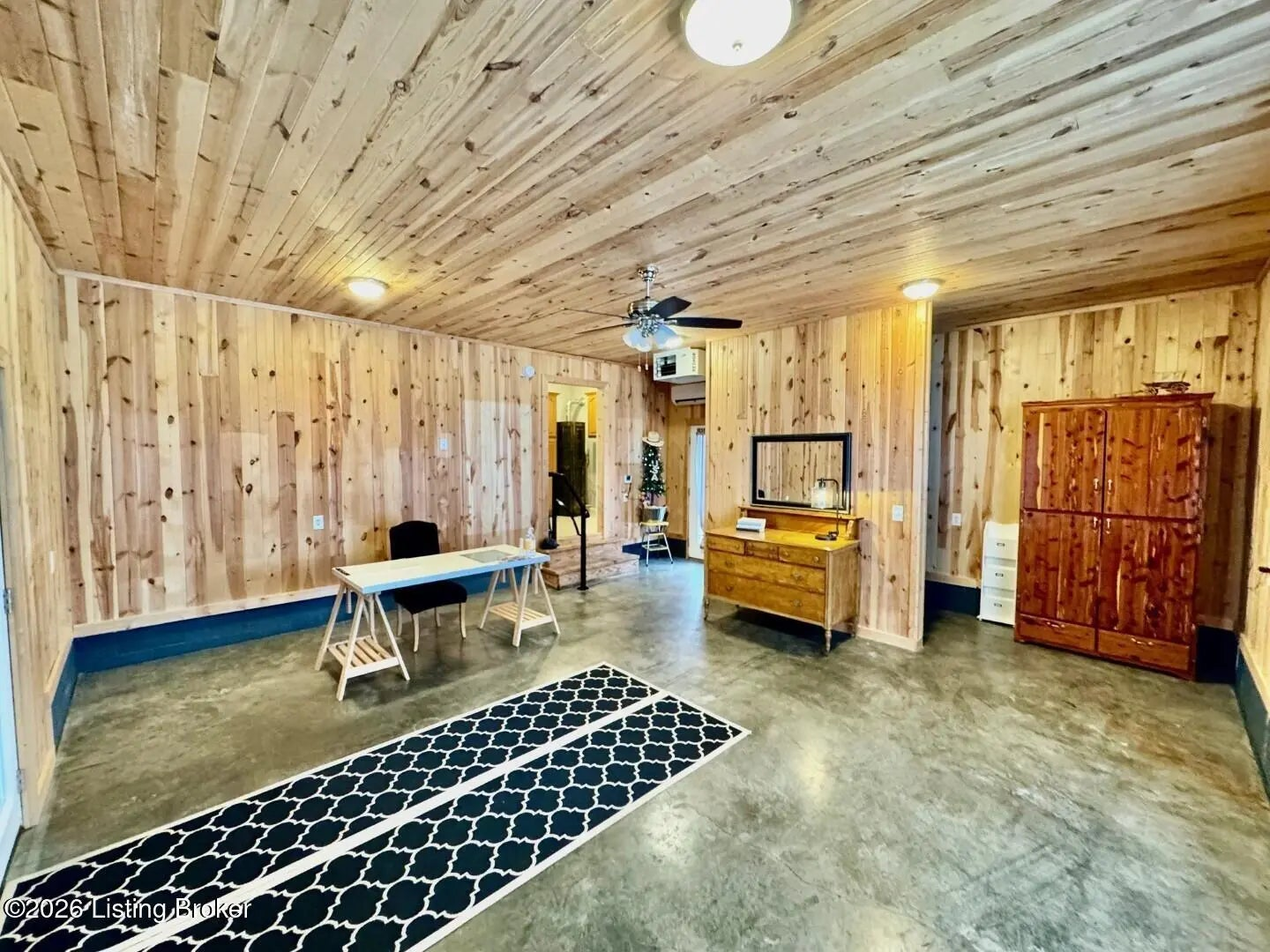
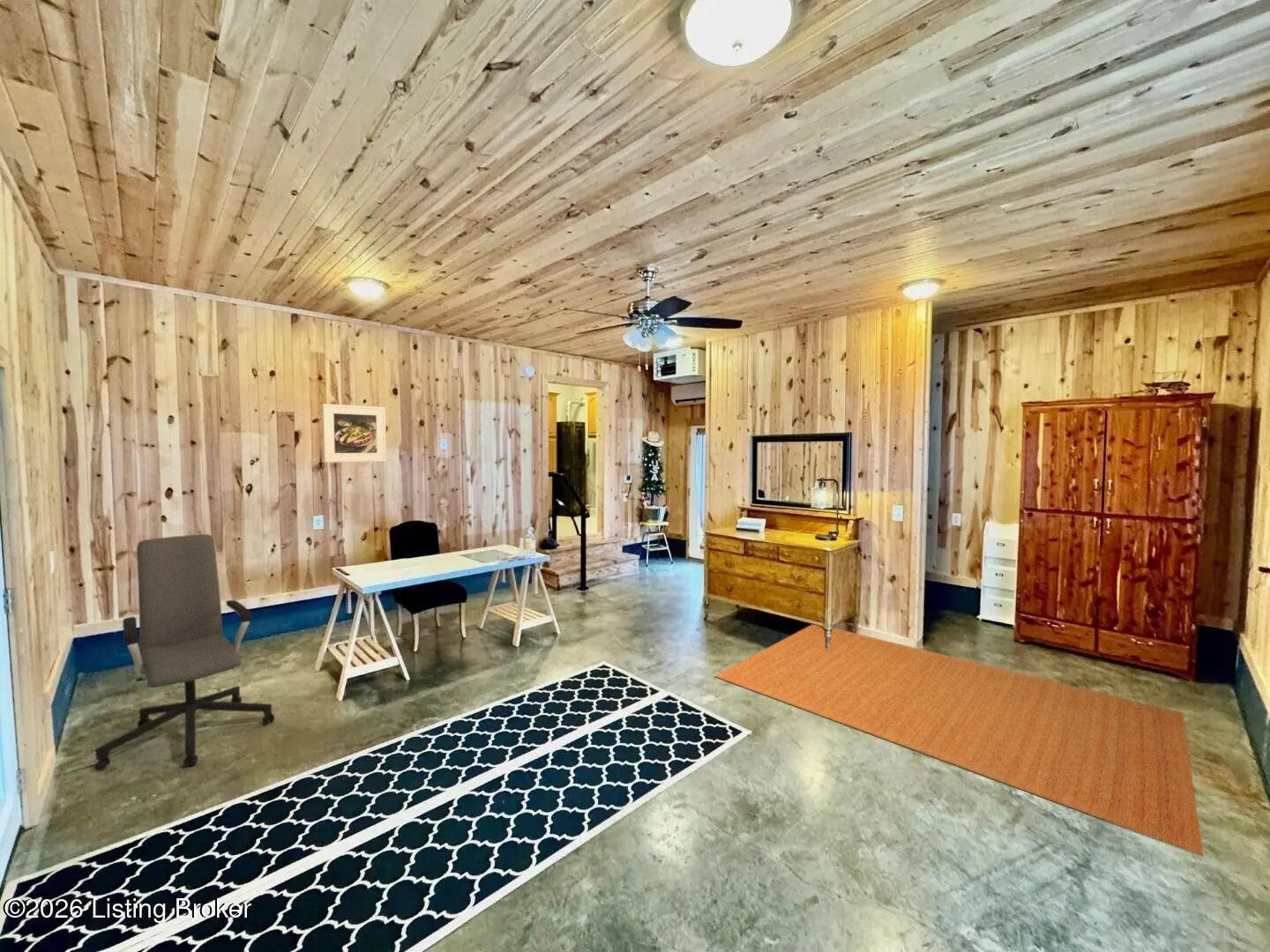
+ office chair [93,533,275,772]
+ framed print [322,403,387,464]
+ rug [713,623,1204,857]
